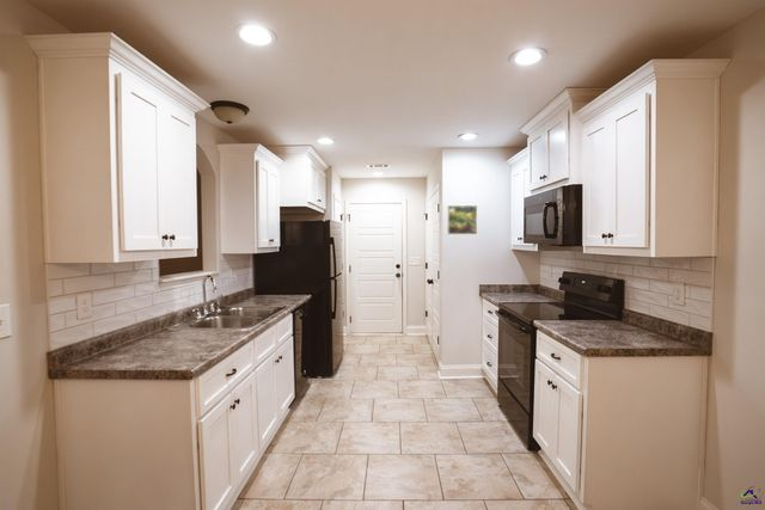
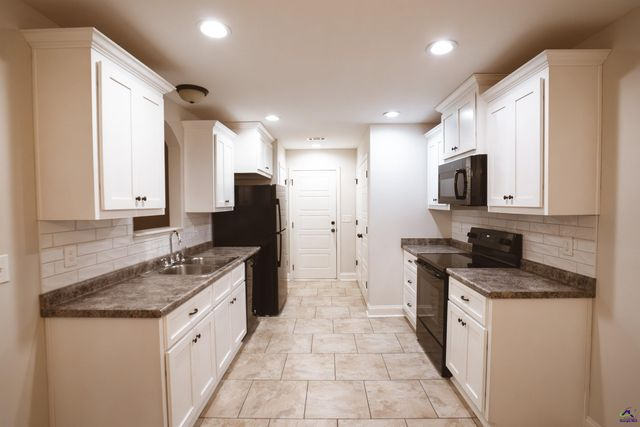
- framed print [446,204,478,235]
